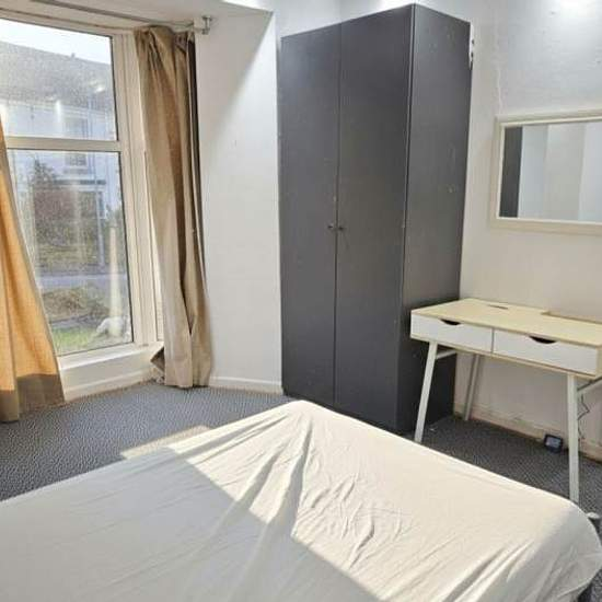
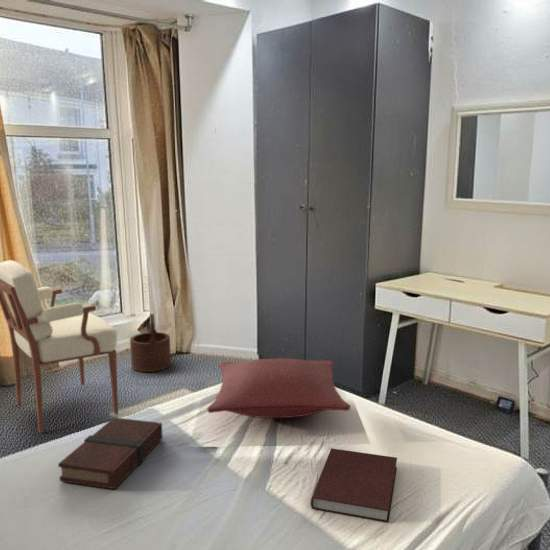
+ armchair [0,259,119,434]
+ wooden bucket [129,313,172,373]
+ pillow [206,358,351,419]
+ book [57,417,164,490]
+ notebook [310,447,398,523]
